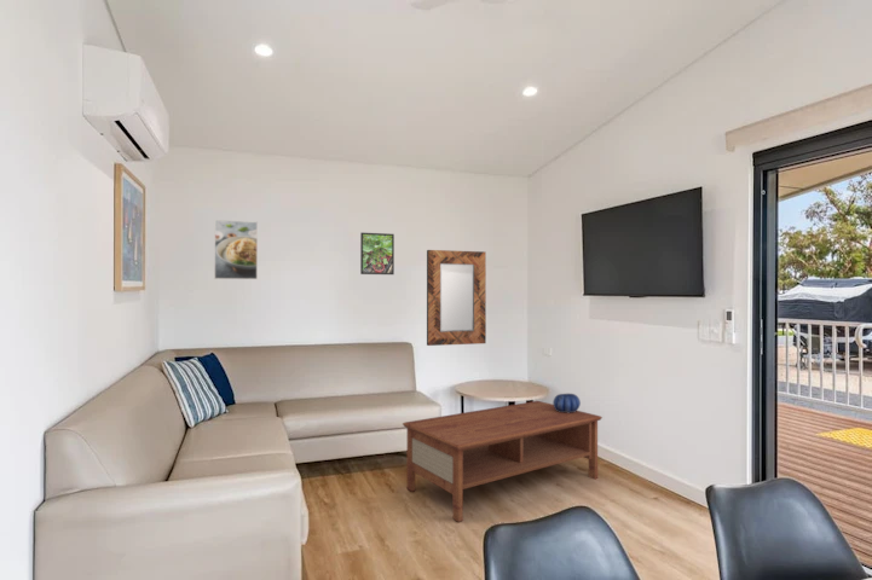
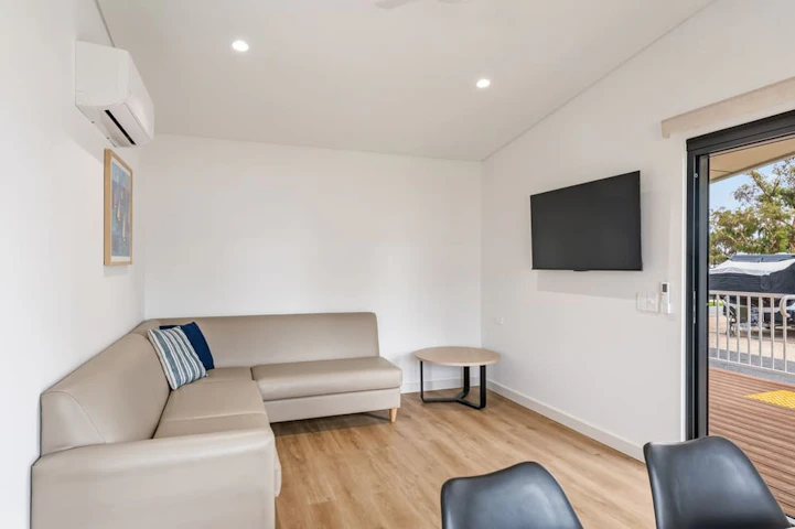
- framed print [213,219,259,280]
- coffee table [402,400,604,523]
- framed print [359,232,395,276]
- home mirror [426,249,487,347]
- decorative bowl [552,393,582,413]
